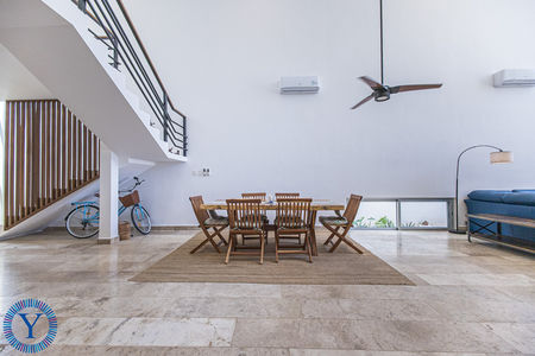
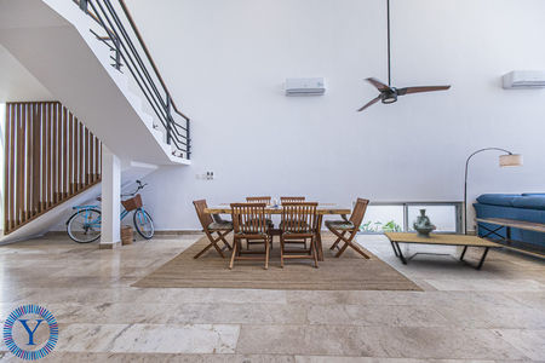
+ decorative urn [412,207,436,238]
+ coffee table [383,231,504,272]
